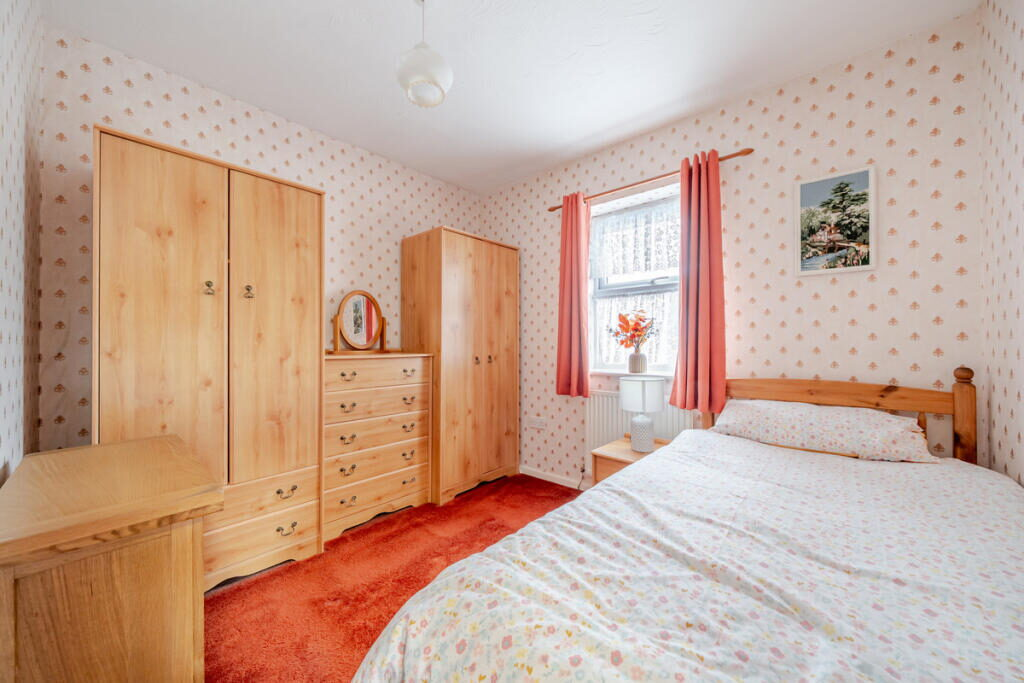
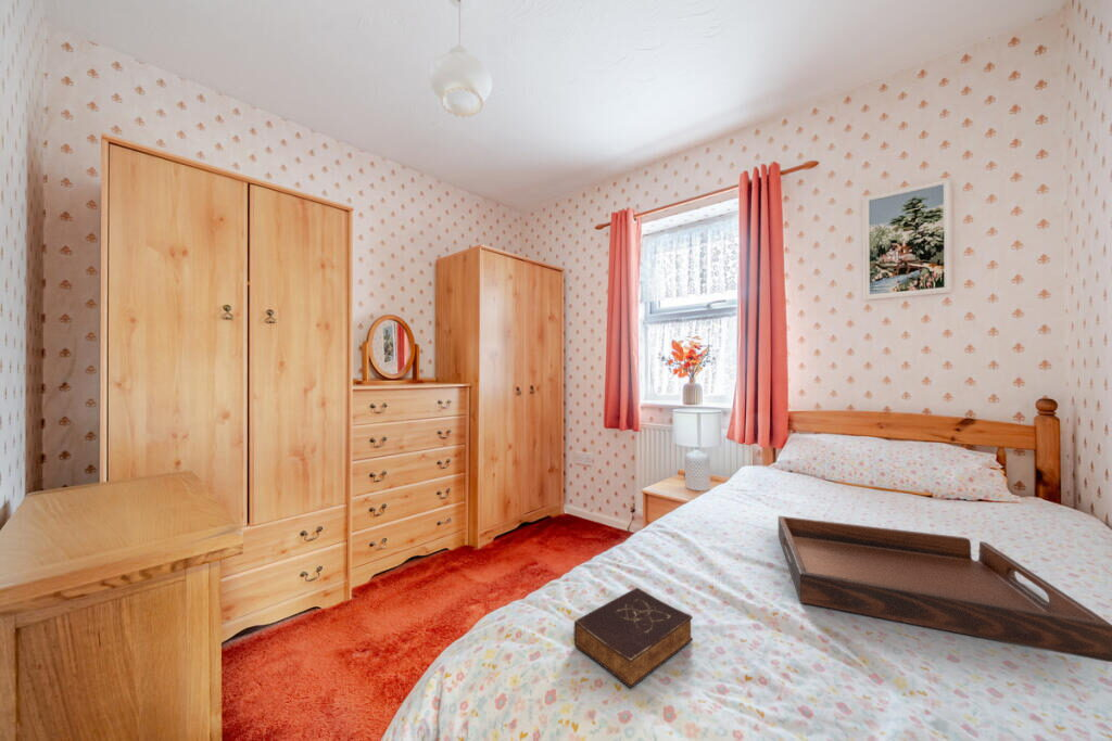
+ book [572,587,694,689]
+ serving tray [778,515,1112,663]
